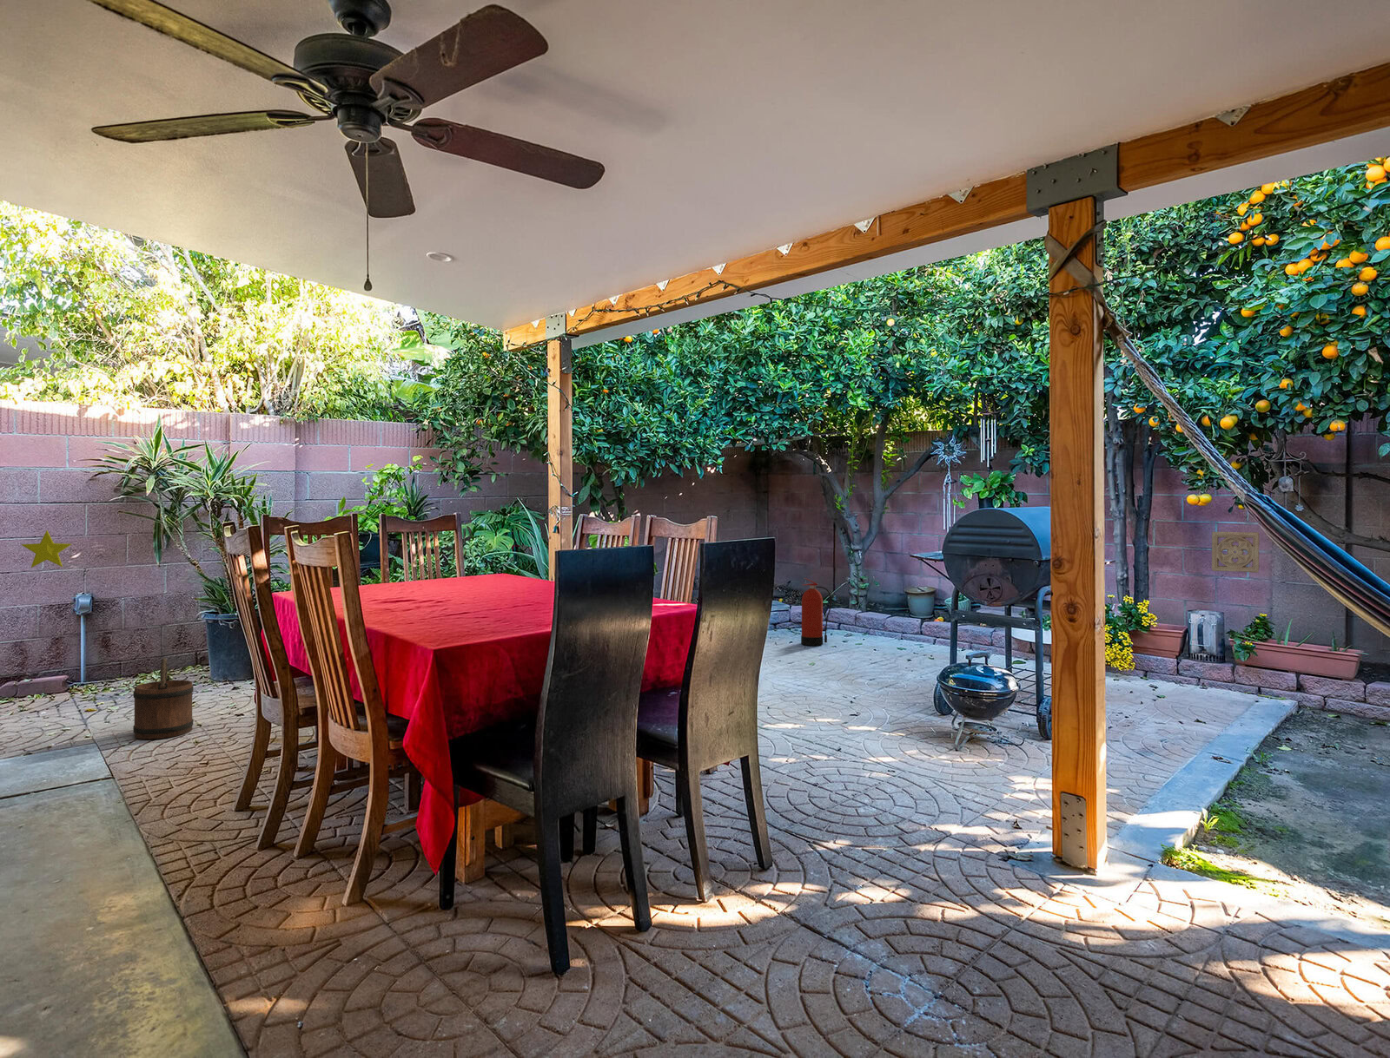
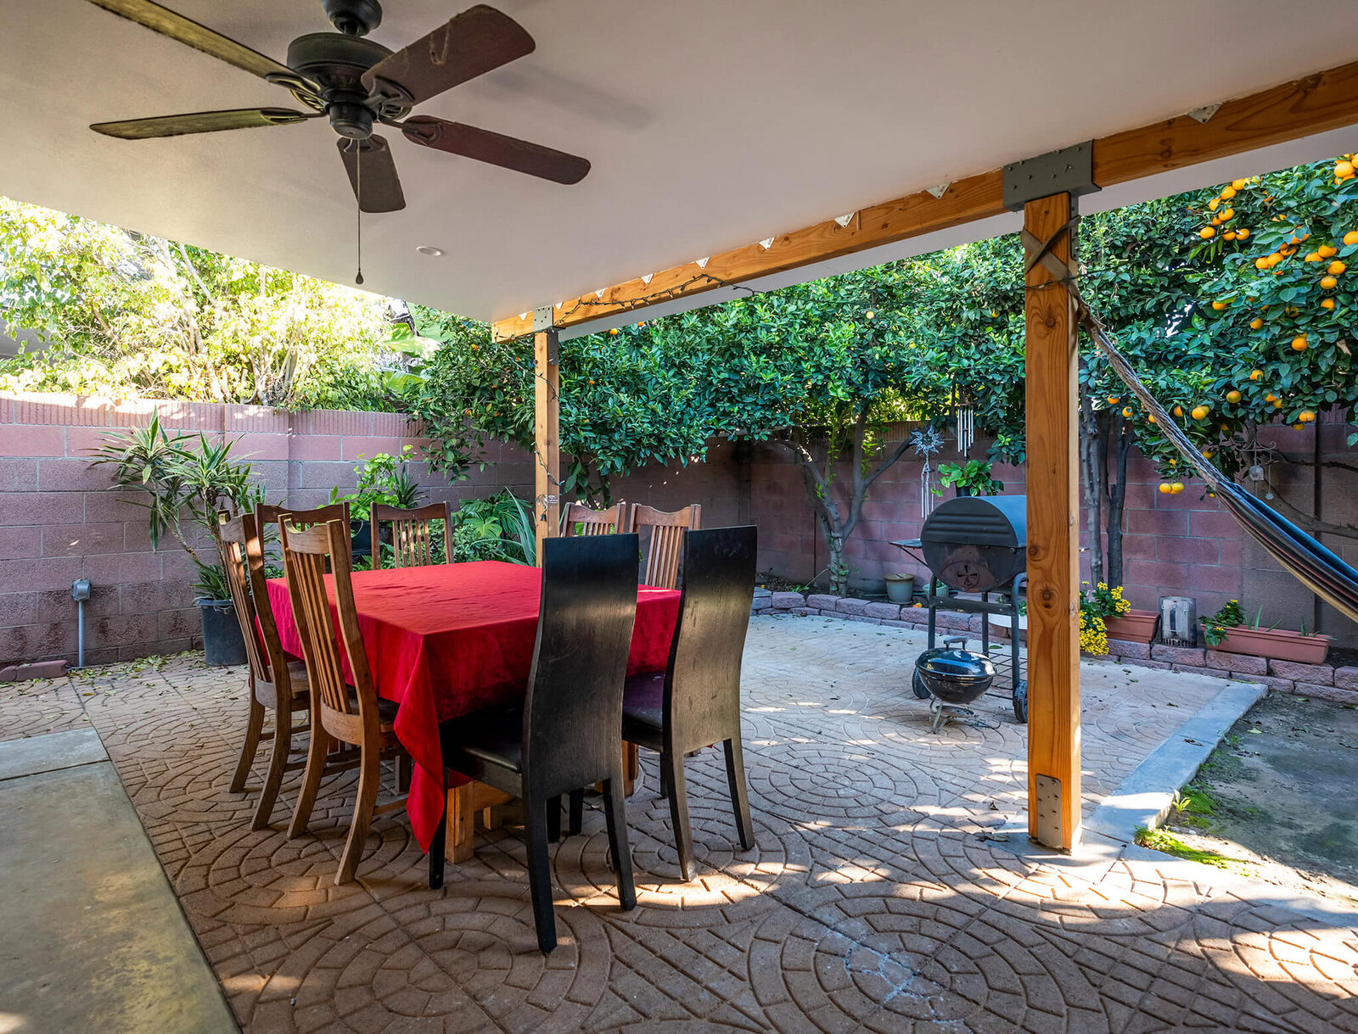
- fire extinguisher [801,577,832,647]
- decorative star [21,529,72,569]
- bucket [132,657,193,740]
- wall ornament [1211,531,1261,573]
